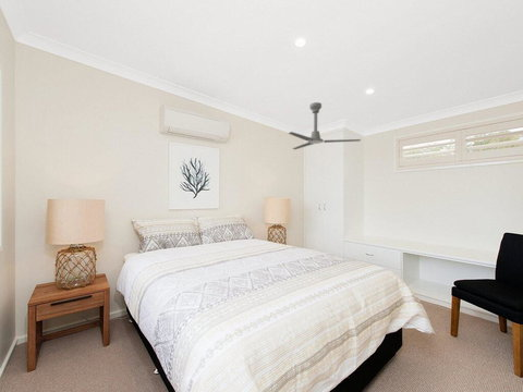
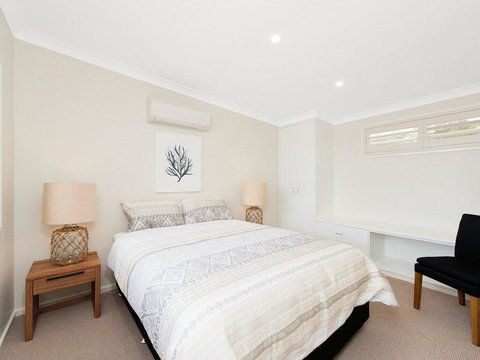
- ceiling fan [288,101,362,150]
